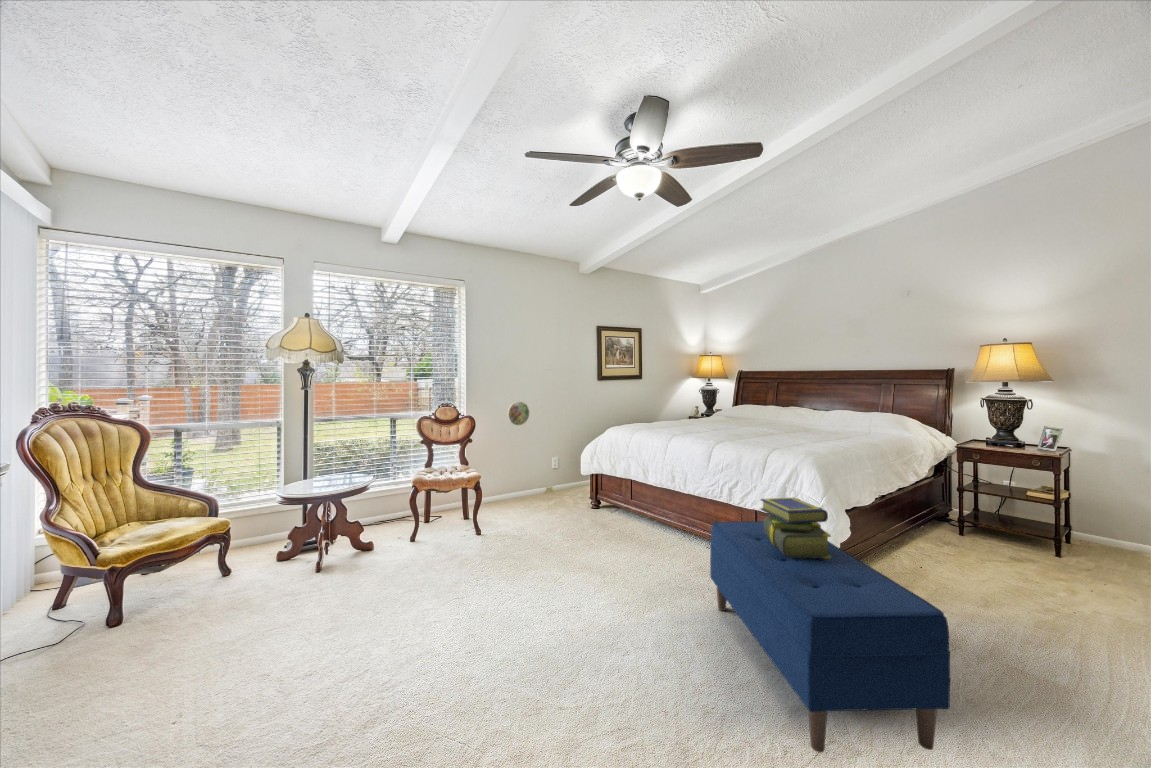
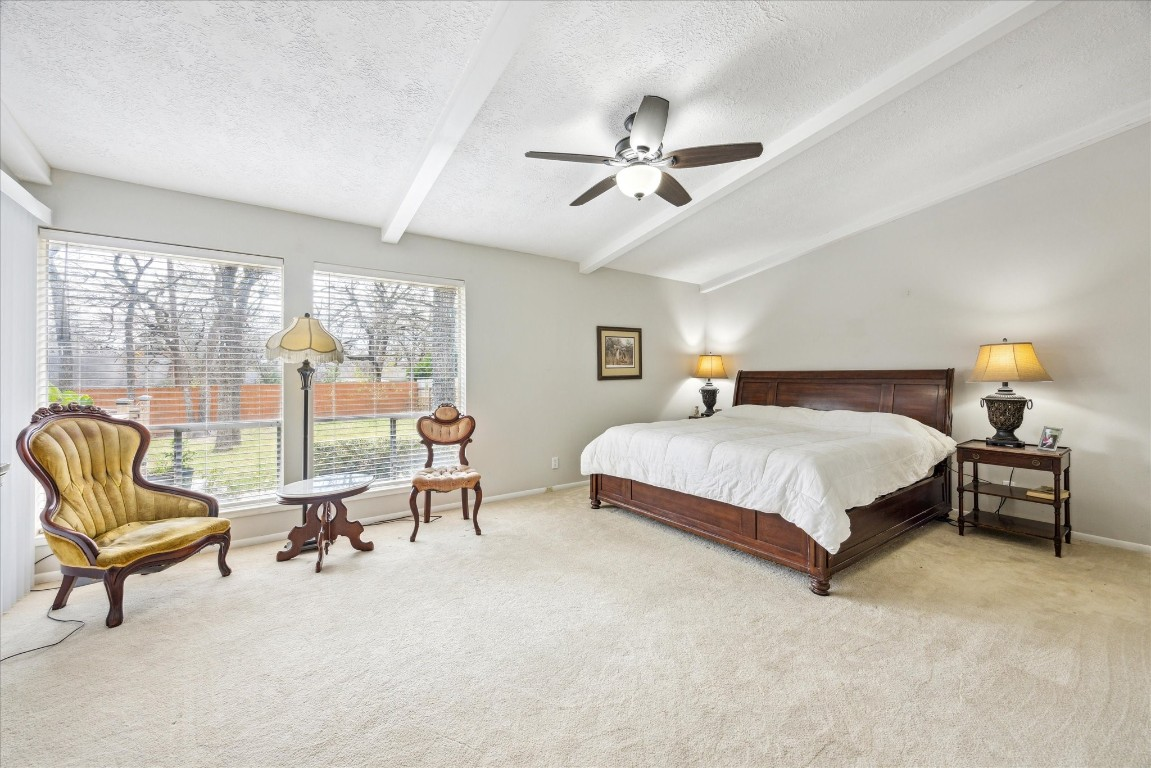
- bench [709,520,952,753]
- stack of books [759,497,832,558]
- decorative plate [507,401,530,426]
